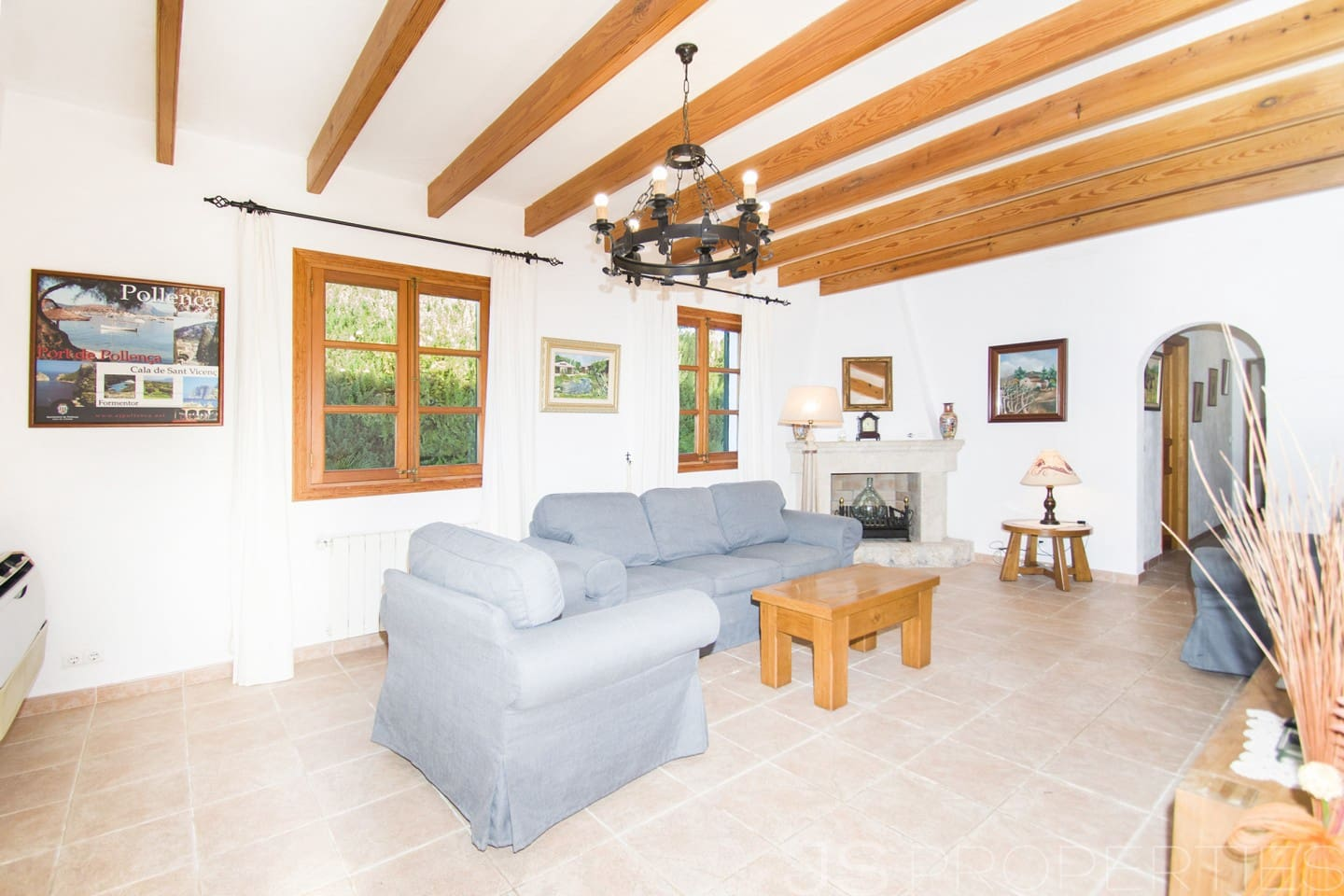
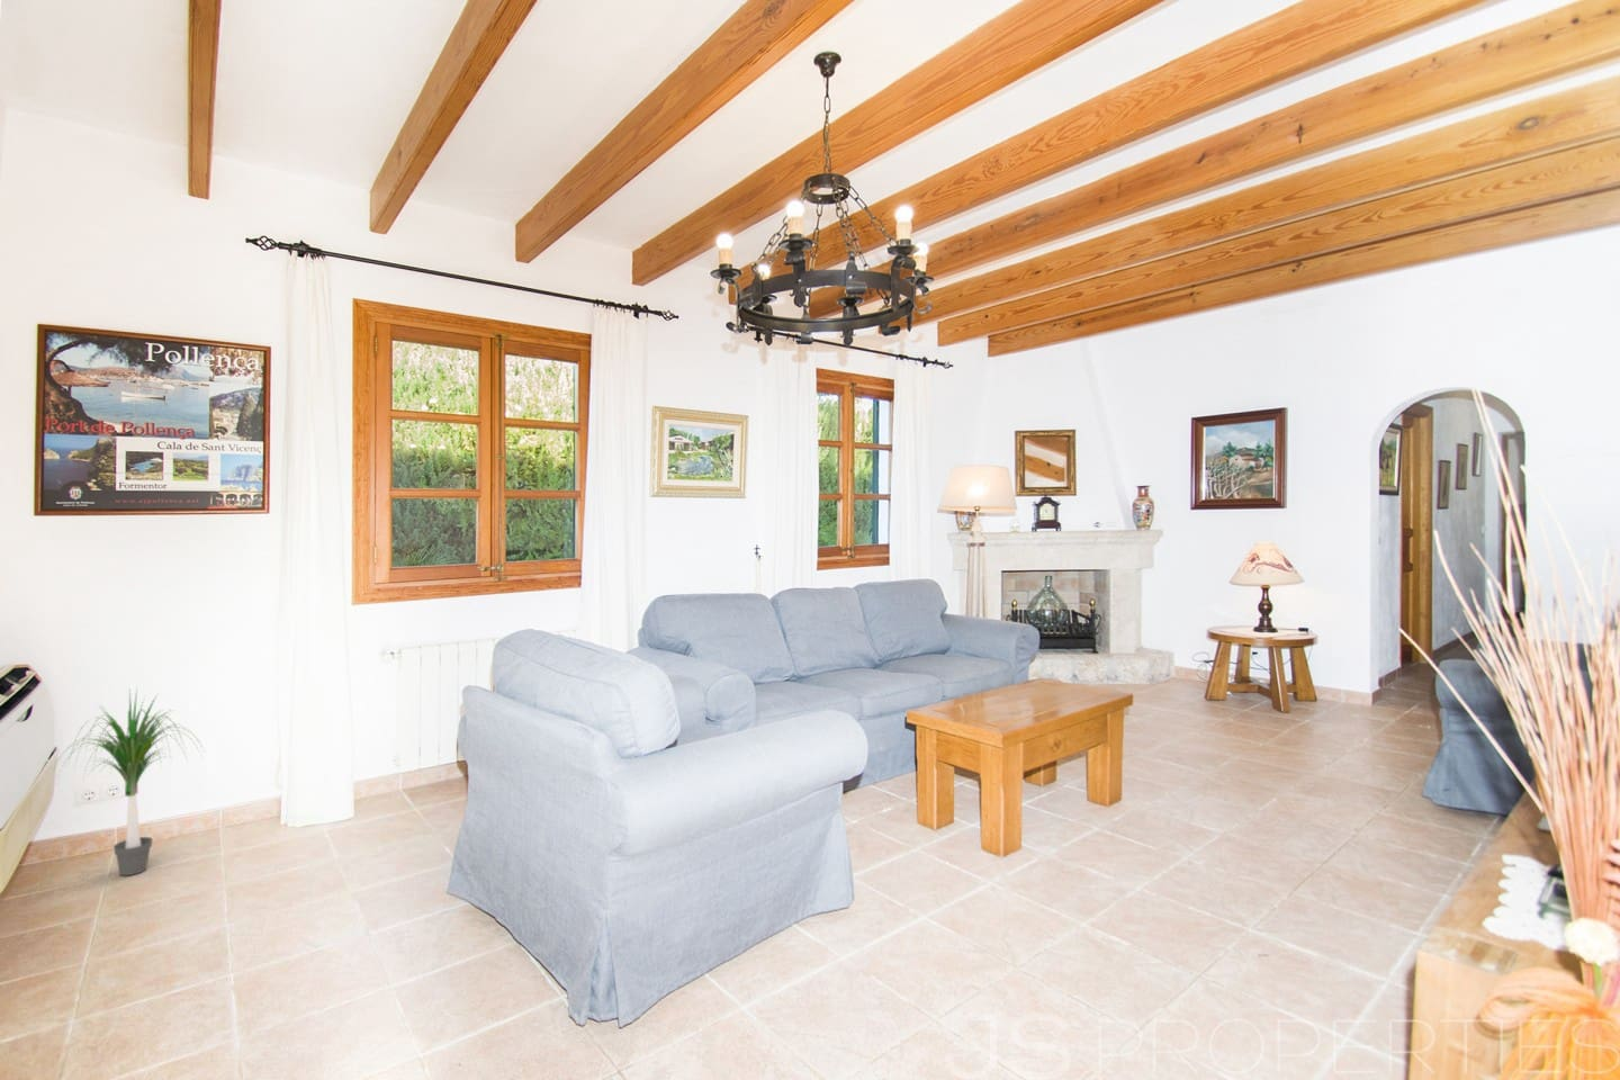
+ potted plant [52,688,206,876]
